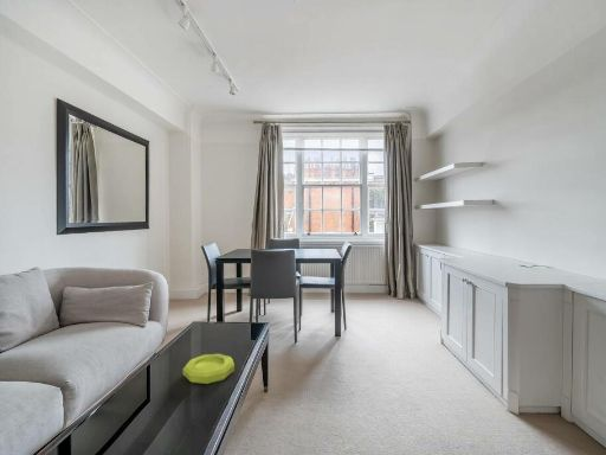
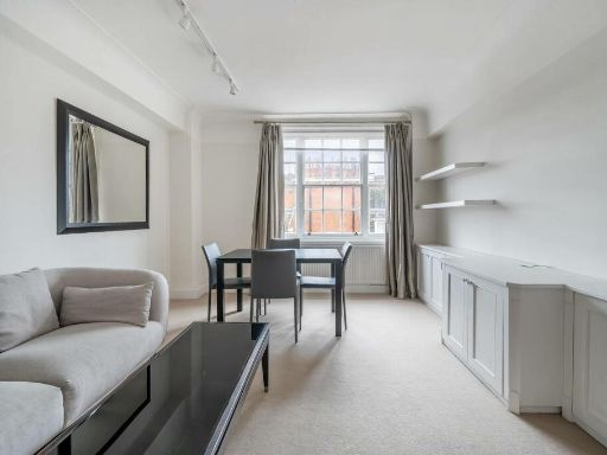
- bowl [182,353,236,385]
